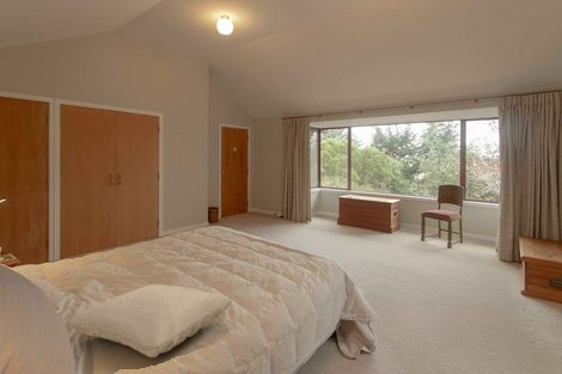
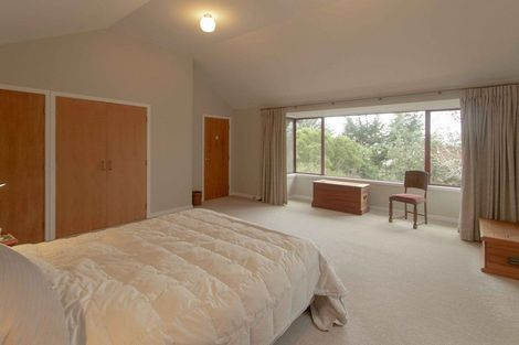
- pillow [67,283,233,358]
